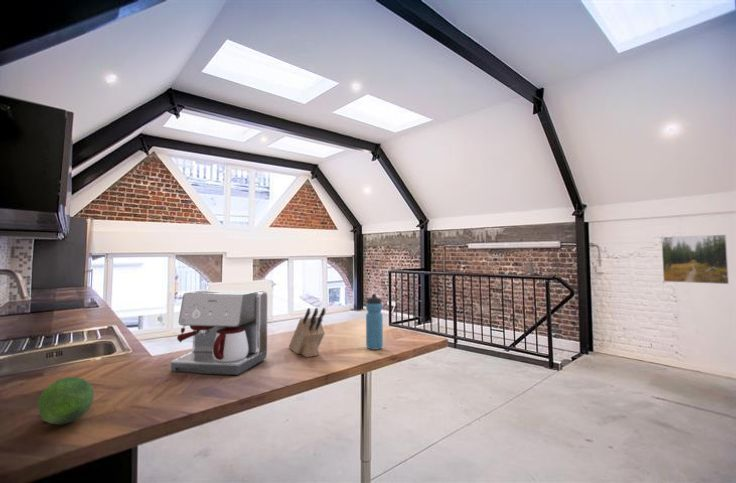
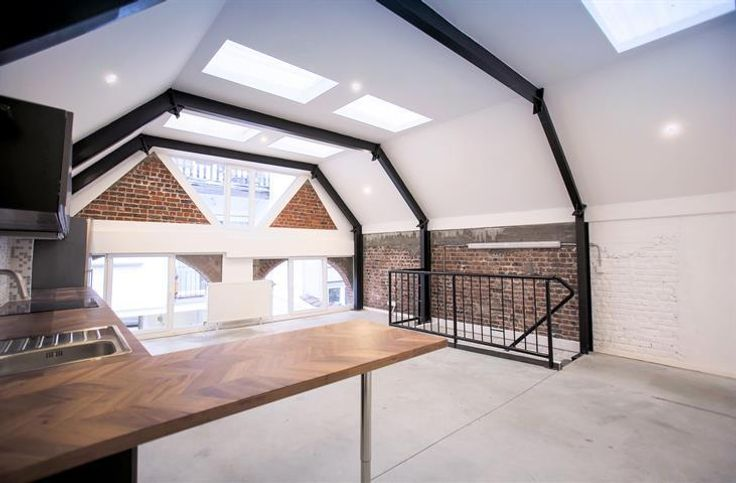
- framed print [660,234,730,285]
- knife block [288,307,327,358]
- coffee maker [170,289,269,376]
- fruit [36,376,94,425]
- water bottle [365,293,384,351]
